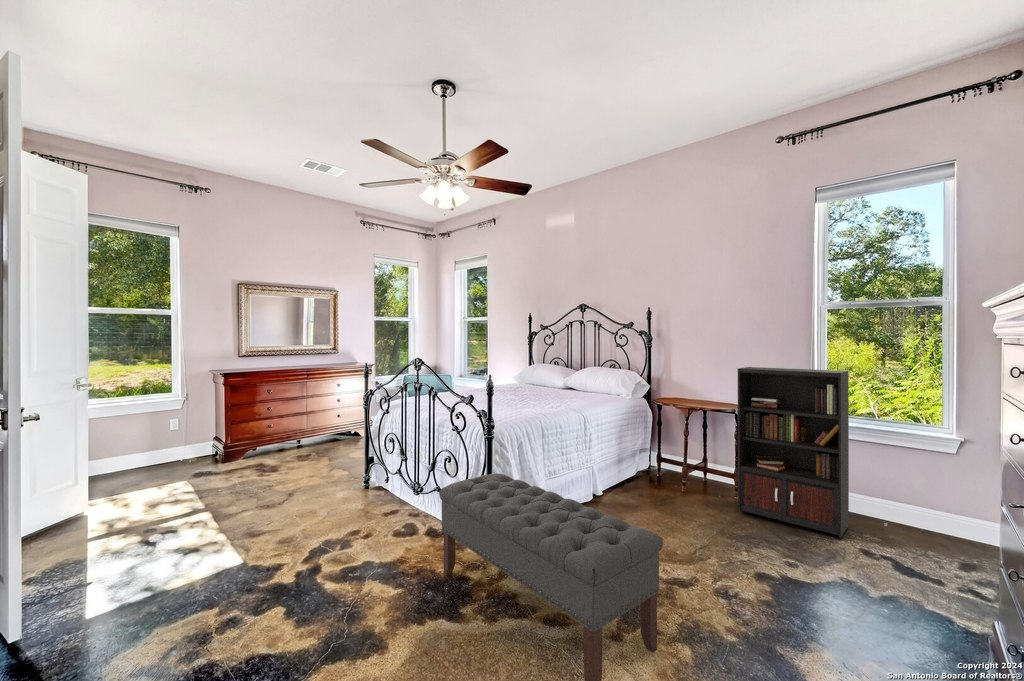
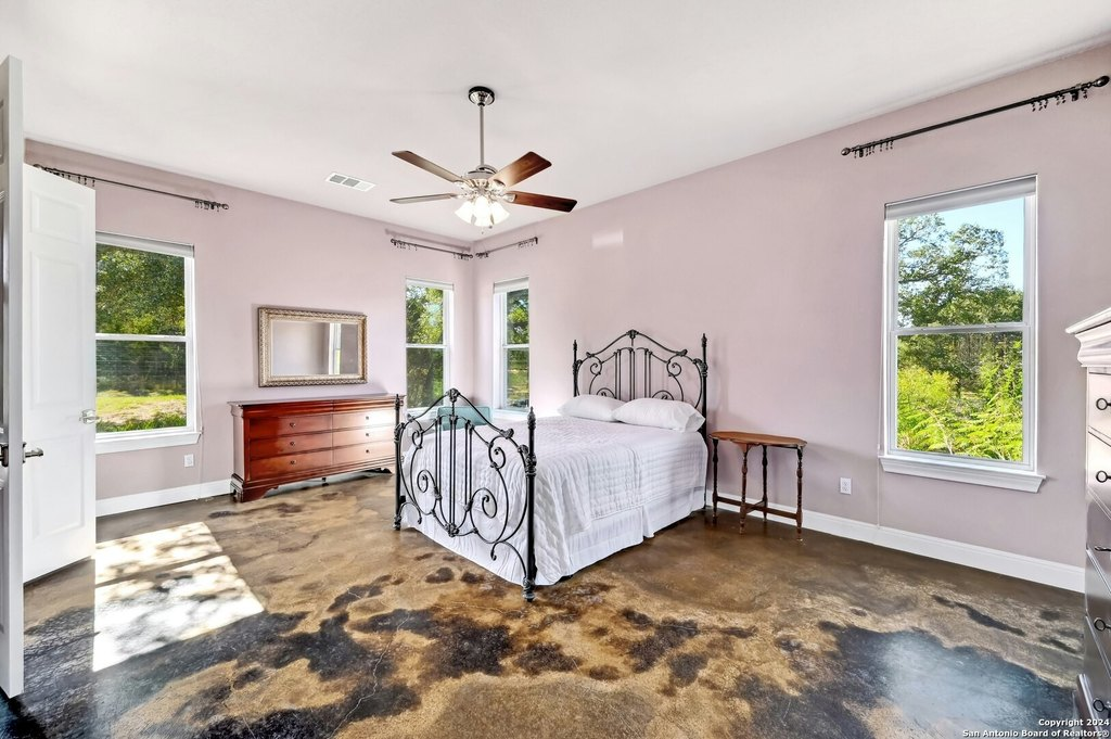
- bench [438,472,664,681]
- bookcase [737,366,888,539]
